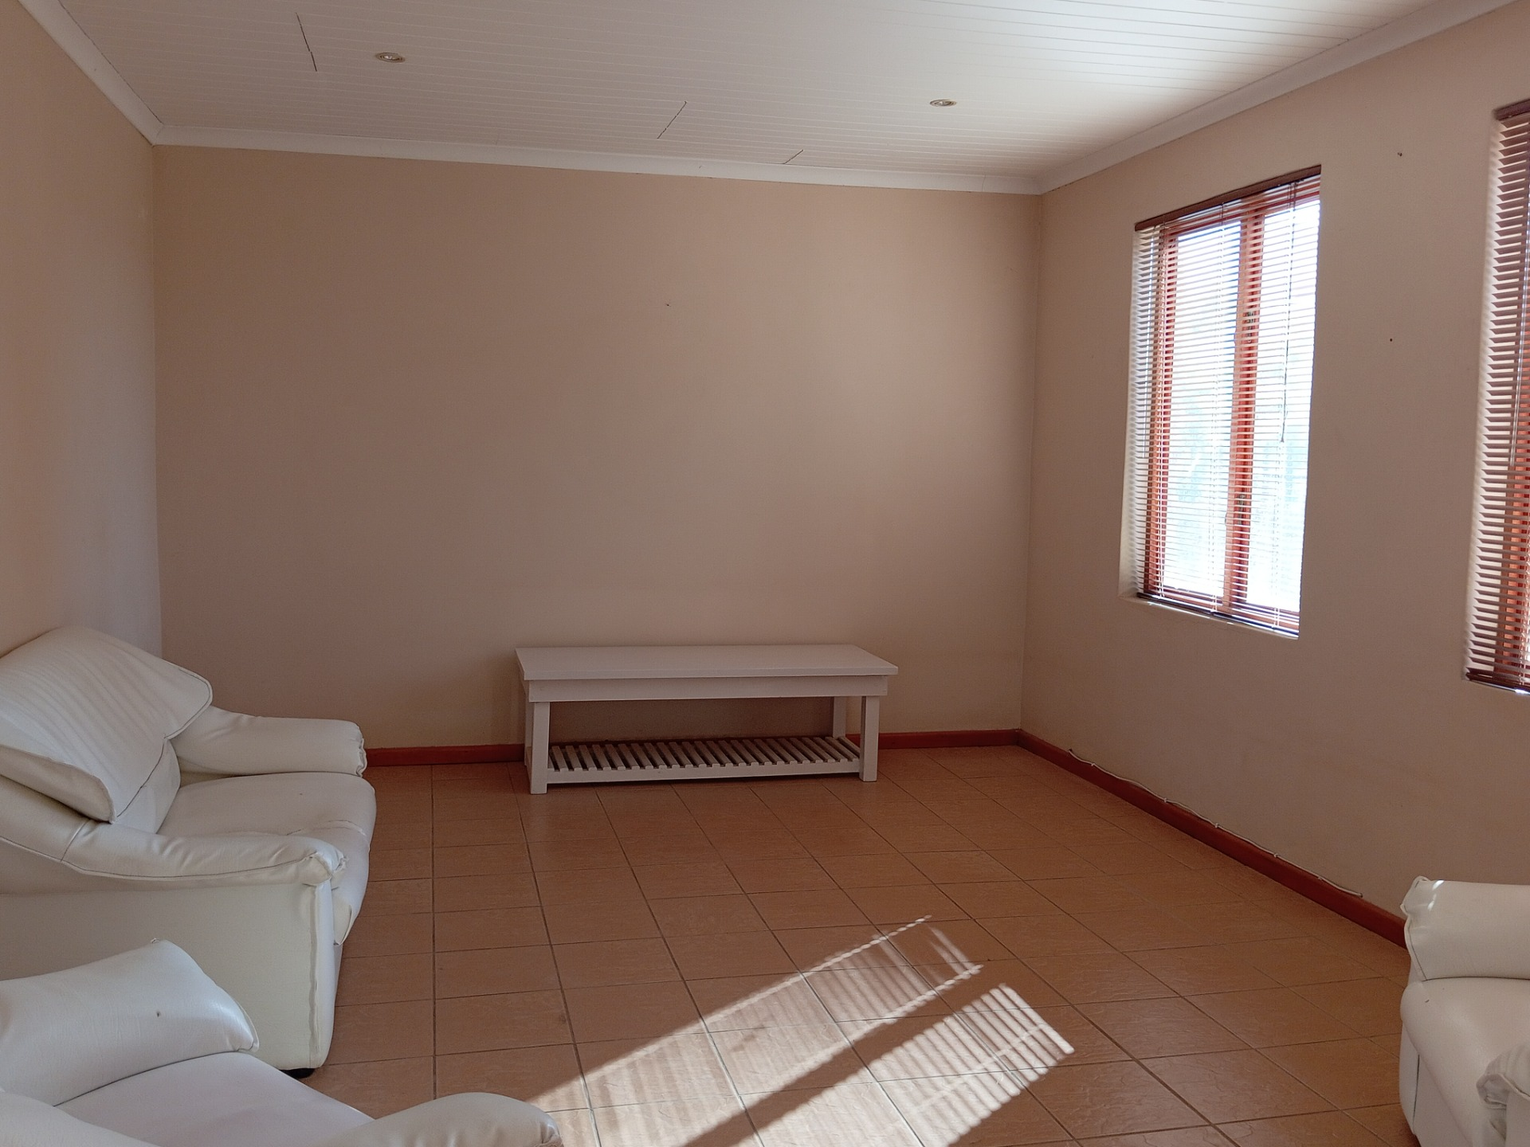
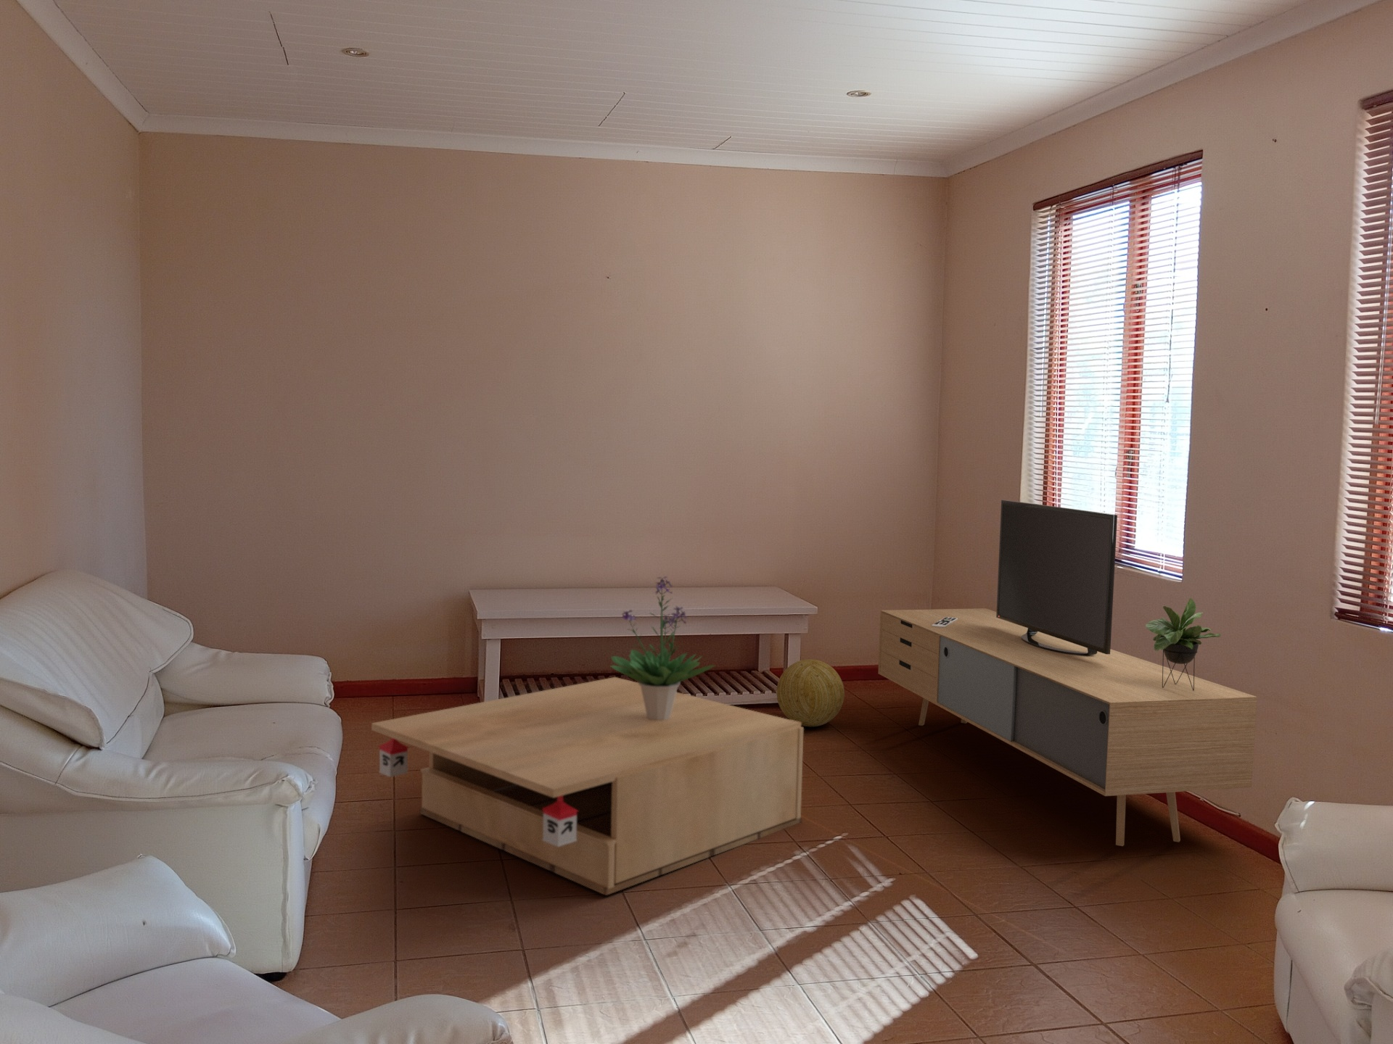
+ potted plant [610,576,716,719]
+ decorative ball [775,658,846,727]
+ media console [877,500,1258,847]
+ coffee table [371,677,805,896]
